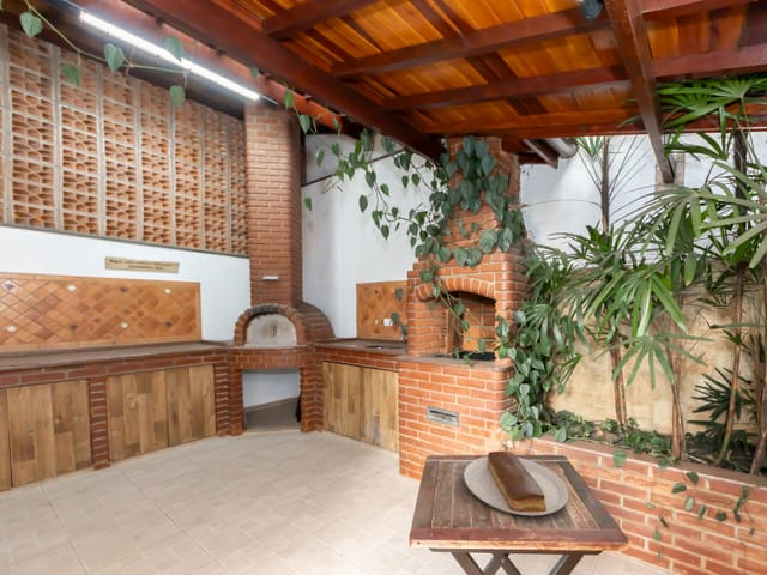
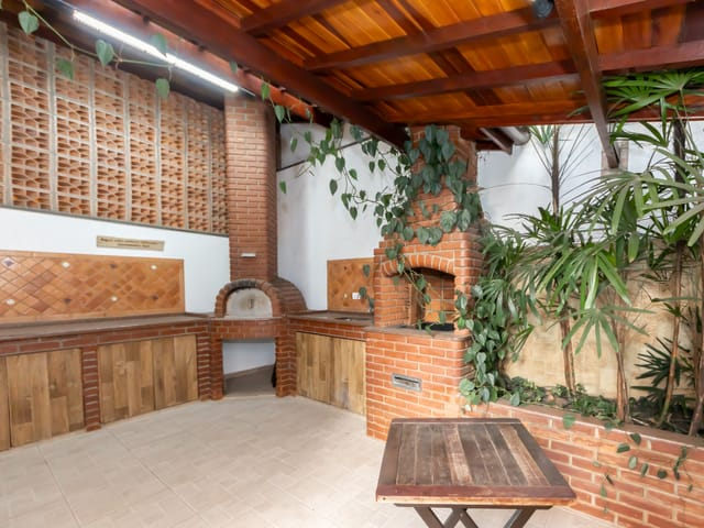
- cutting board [463,450,569,518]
